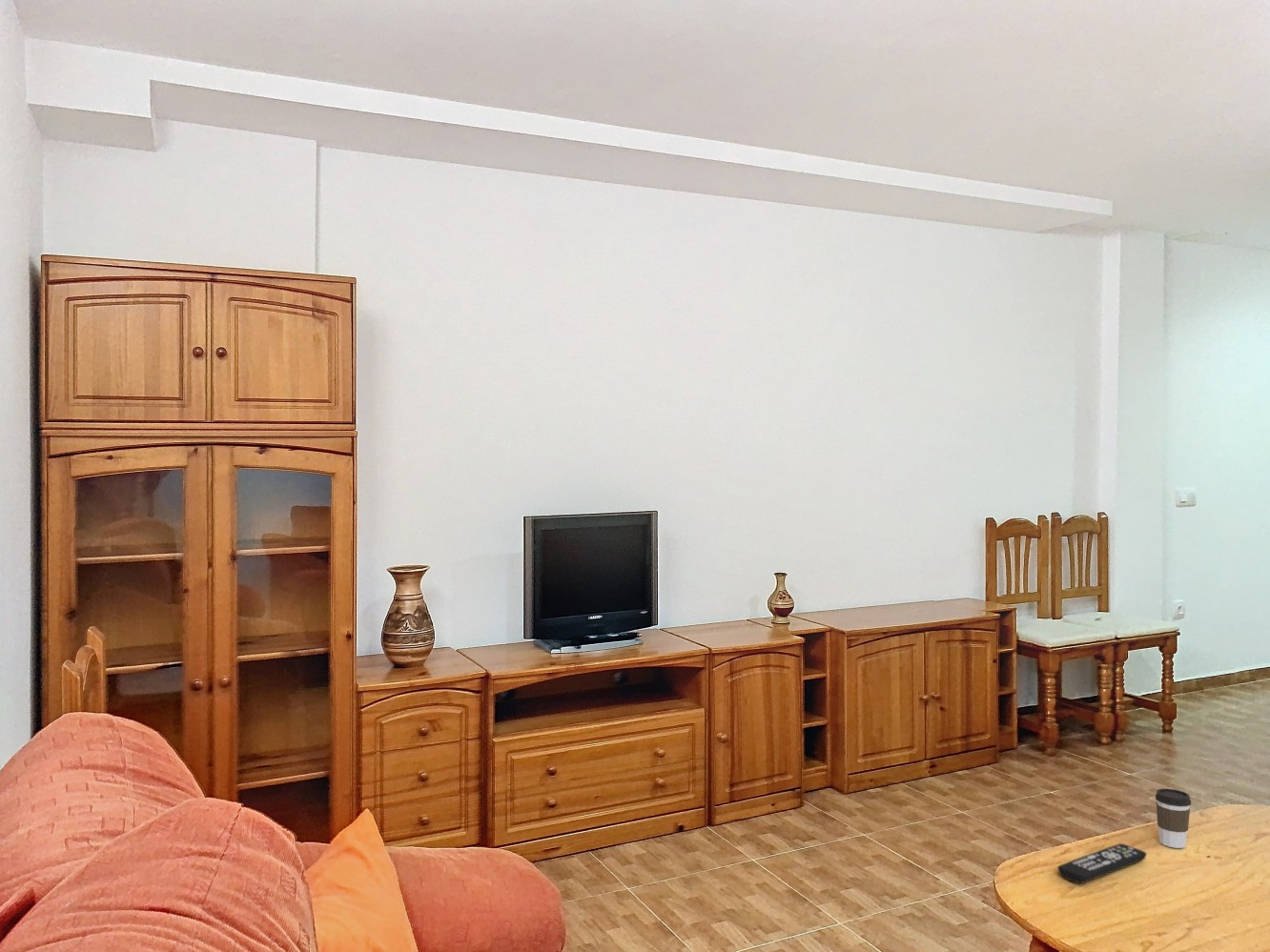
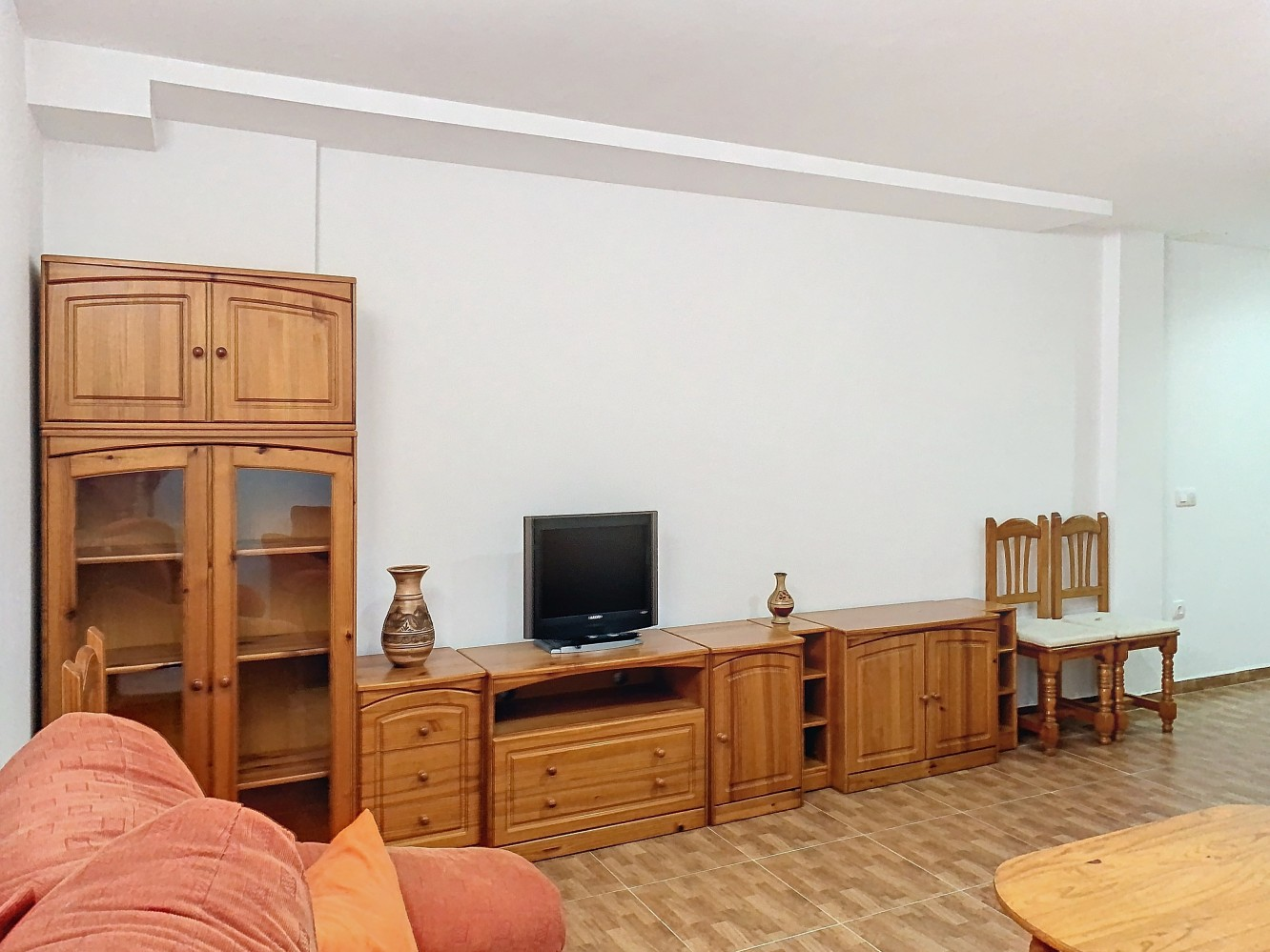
- coffee cup [1155,788,1192,849]
- remote control [1056,842,1147,884]
